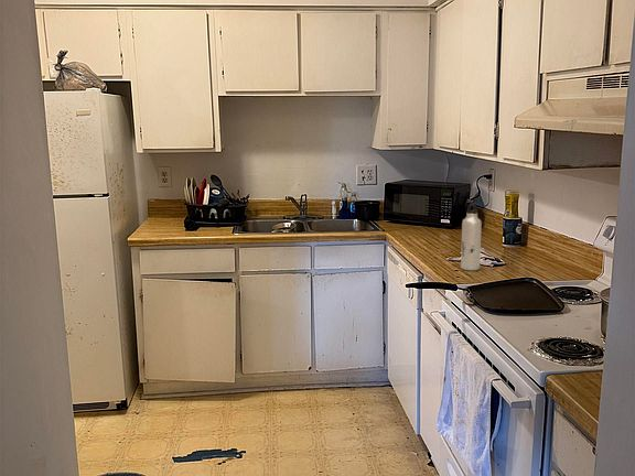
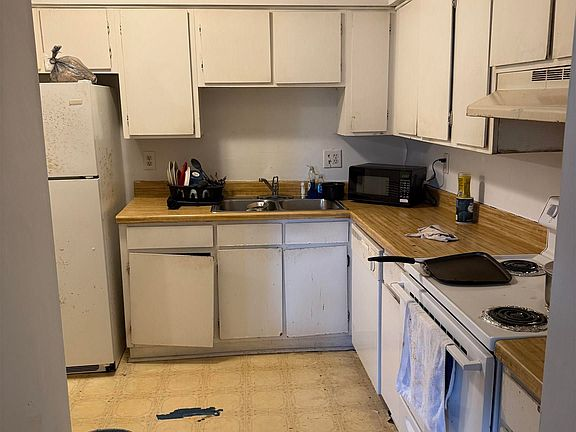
- water bottle [460,203,483,271]
